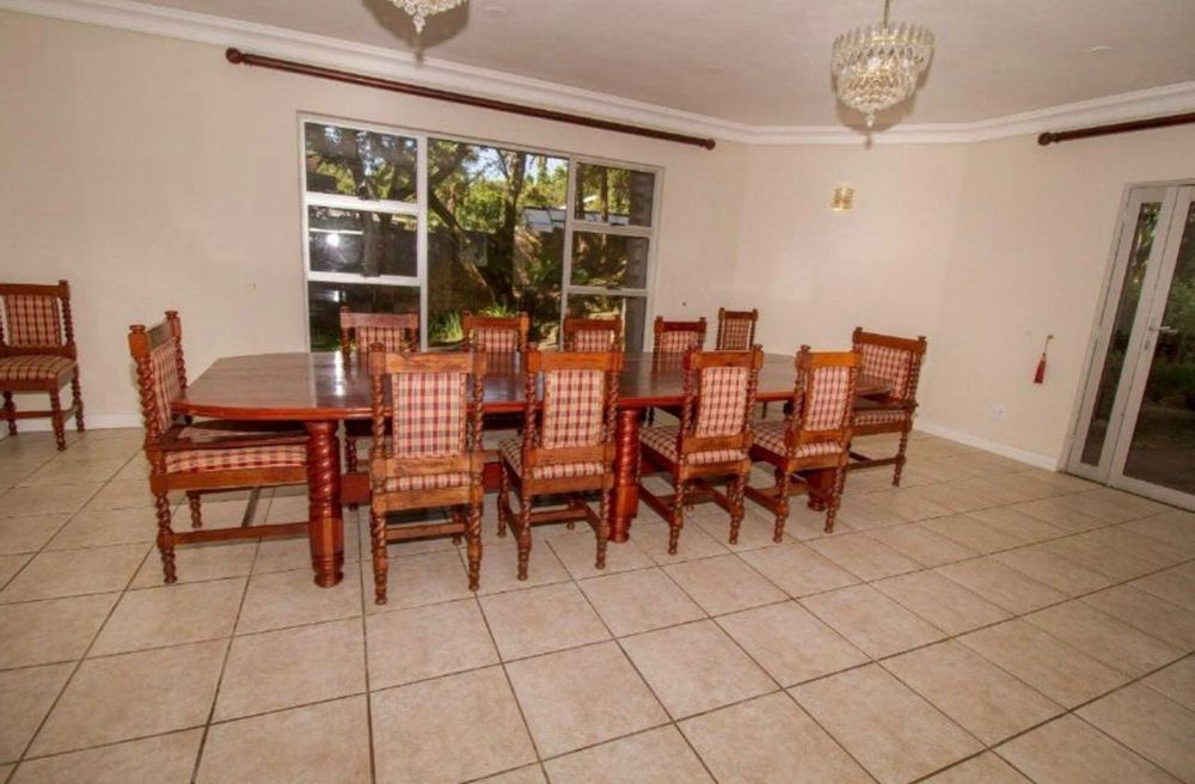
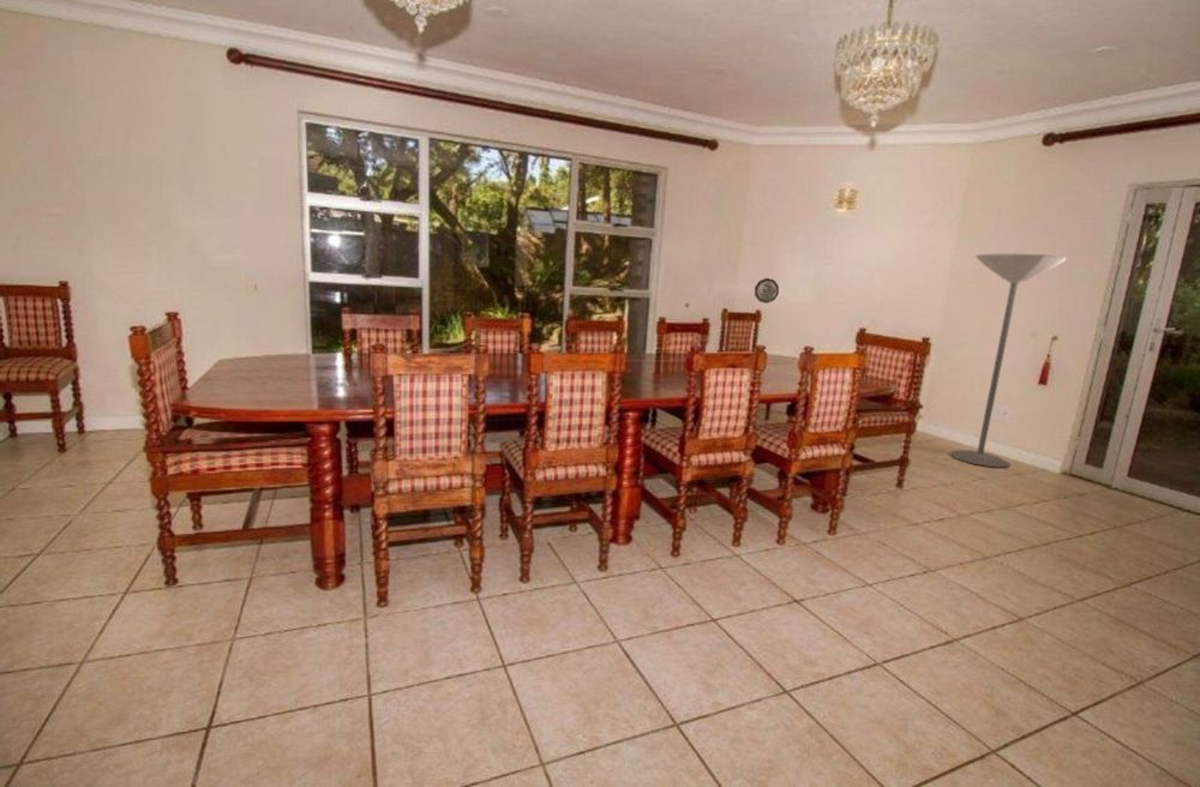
+ decorative plate [754,277,780,305]
+ floor lamp [948,252,1067,468]
